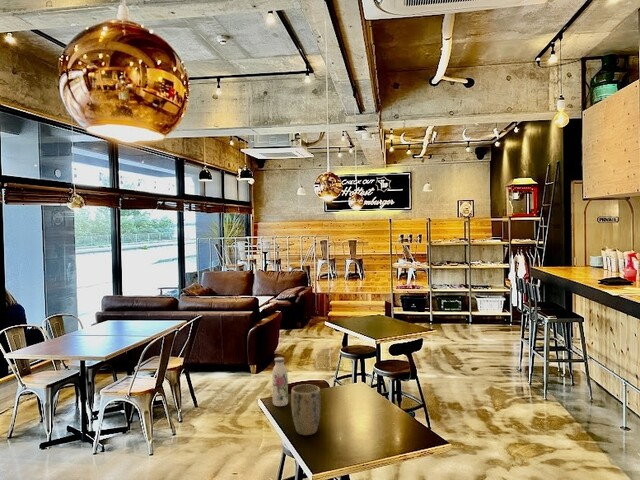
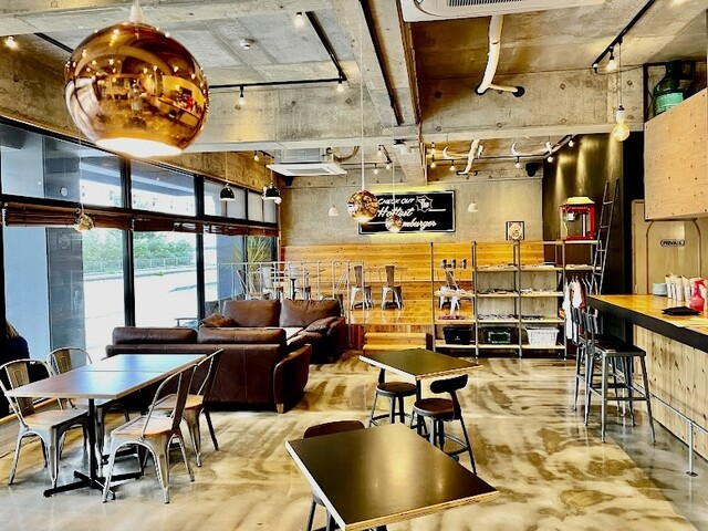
- plant pot [290,383,322,436]
- water bottle [271,356,289,407]
